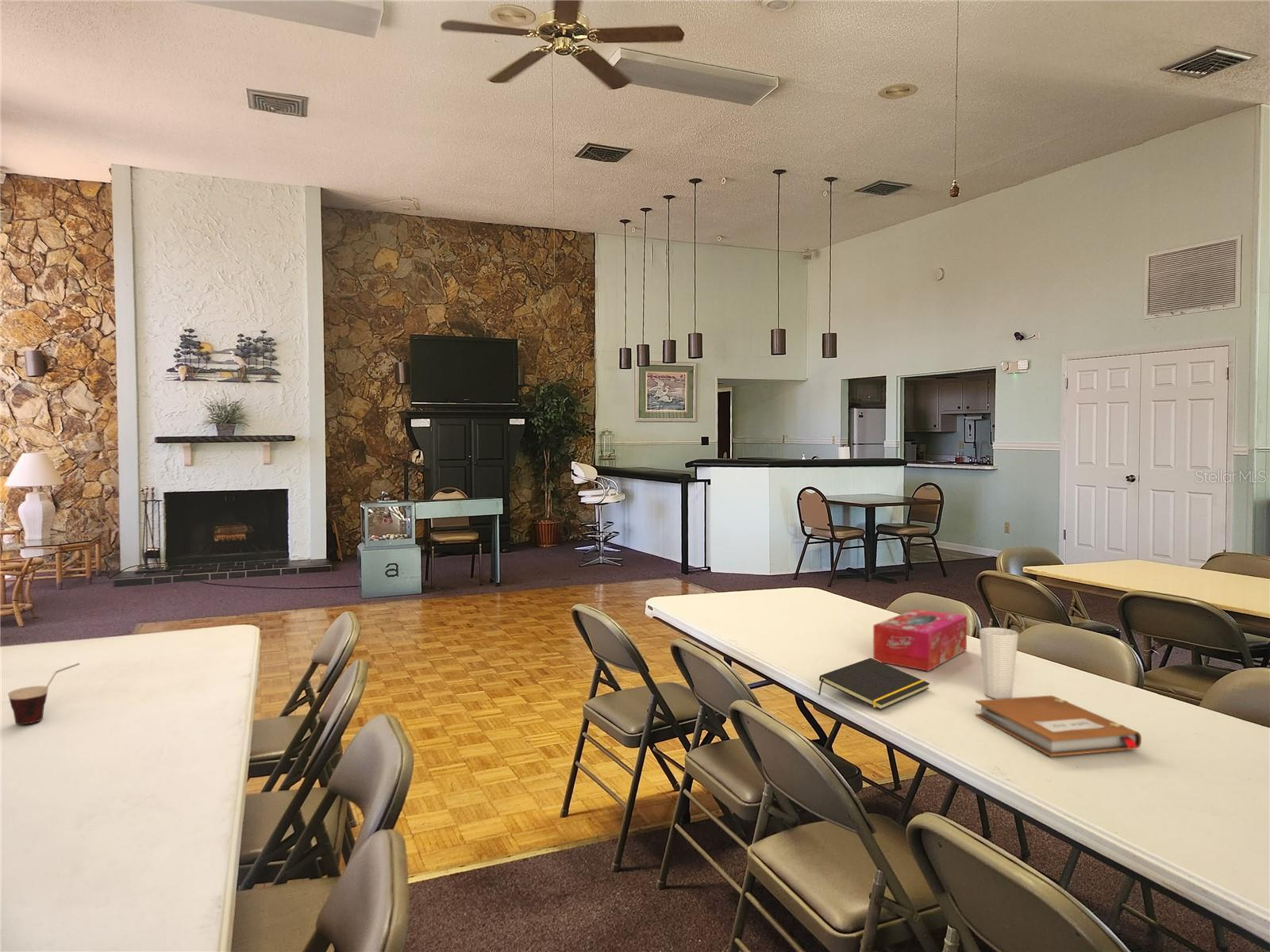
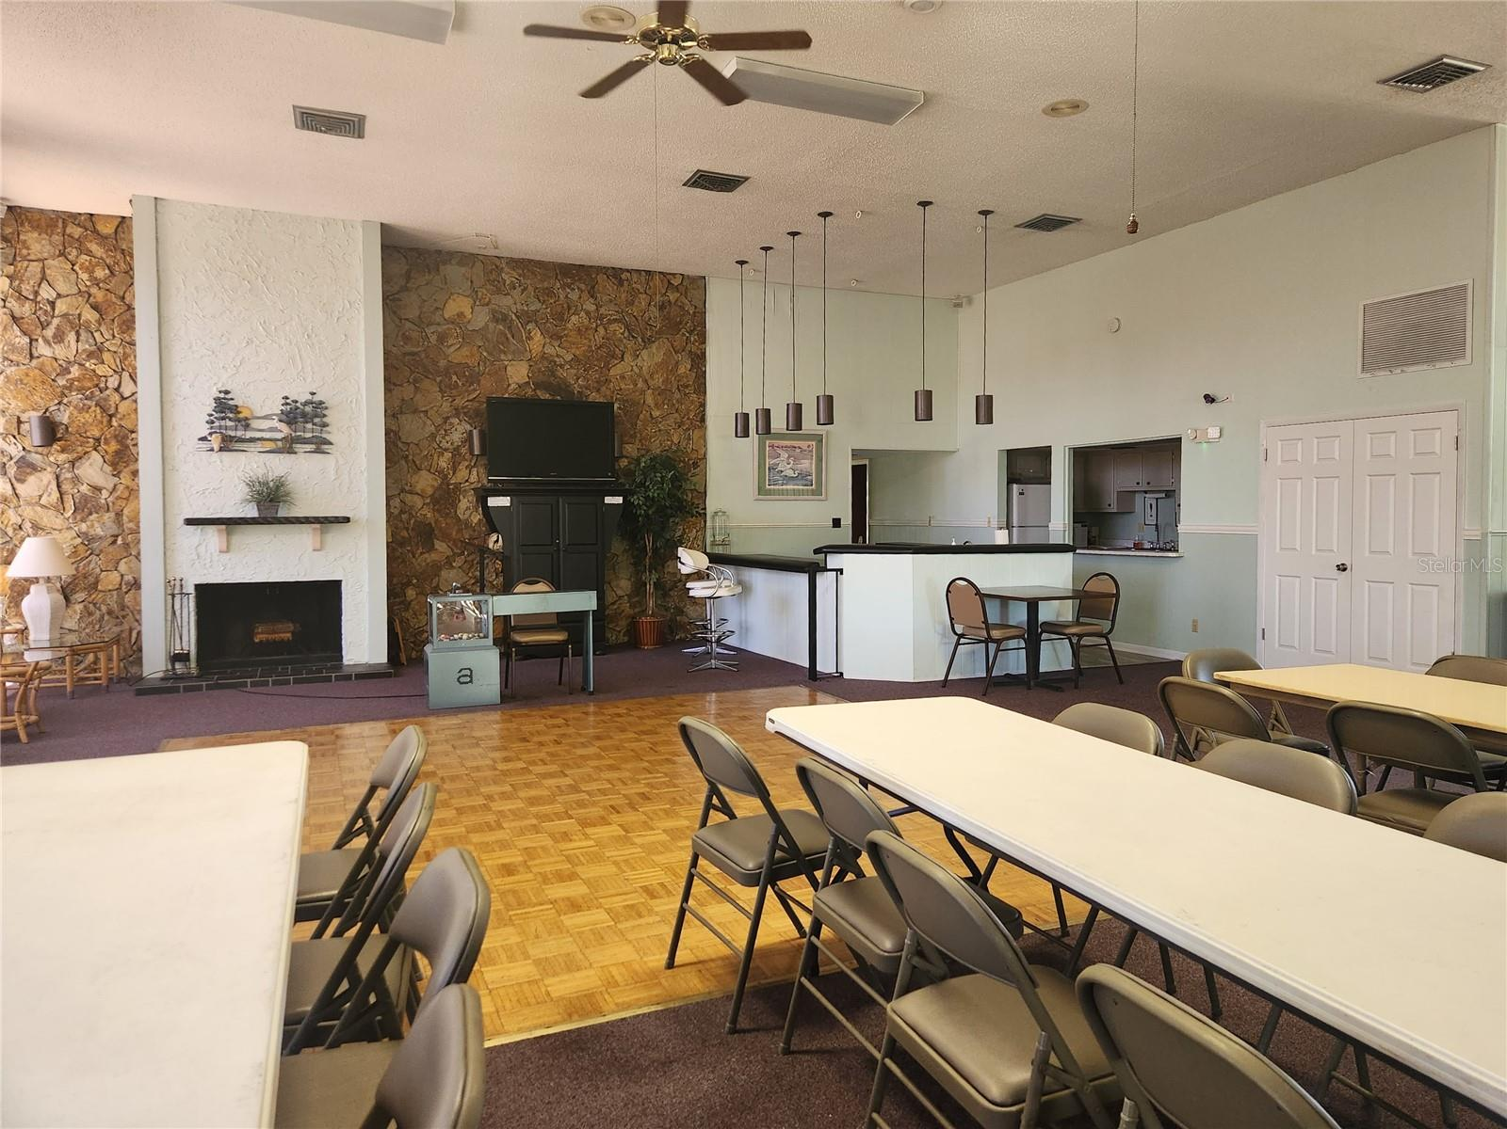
- notepad [818,658,930,711]
- notebook [975,695,1142,758]
- tissue box [872,608,968,672]
- cup [979,627,1019,699]
- cup [7,662,80,725]
